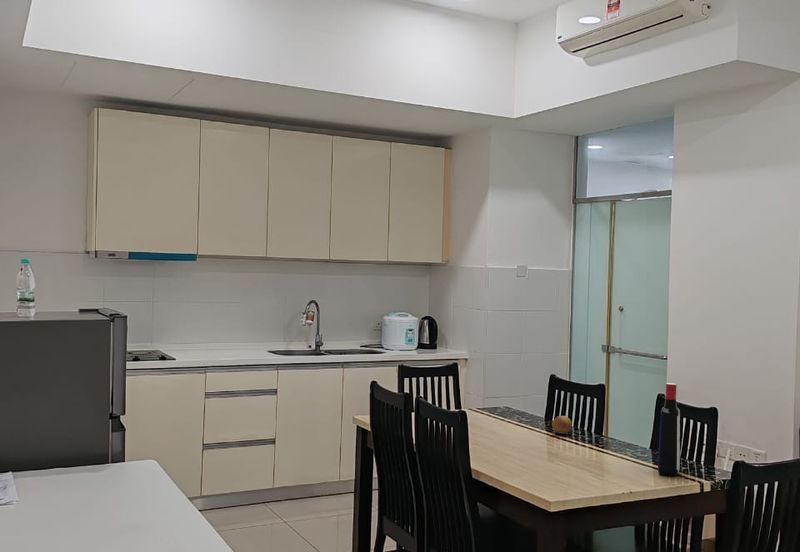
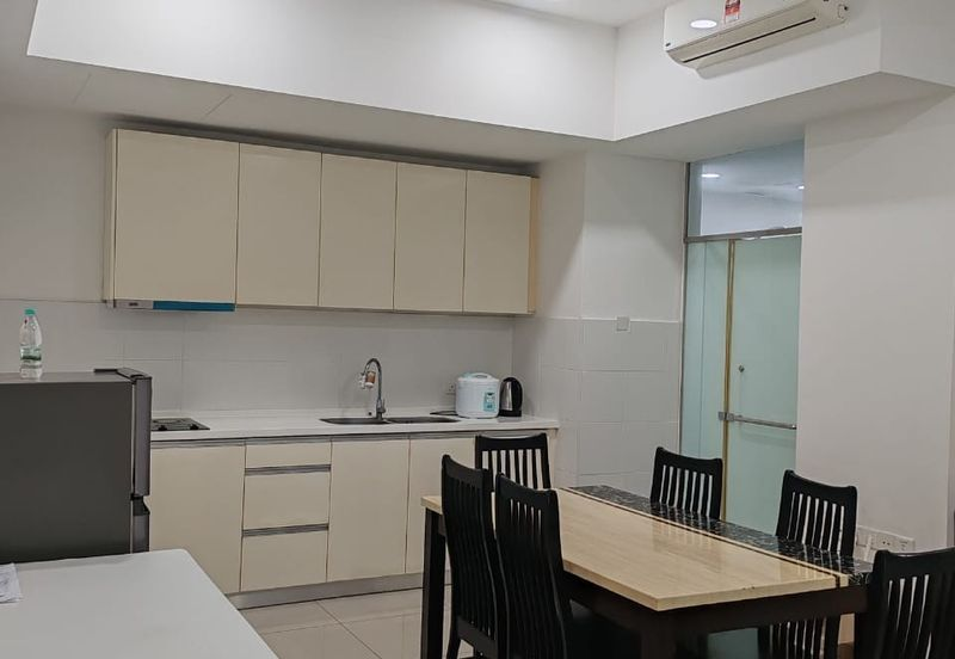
- liquor bottle [657,382,681,477]
- fruit [551,415,573,435]
